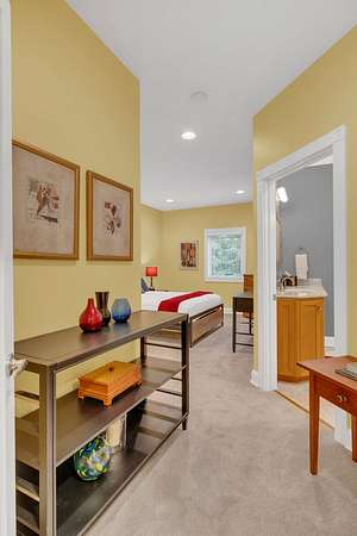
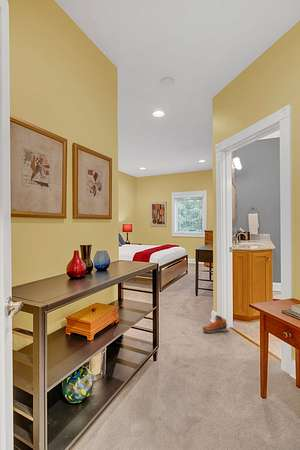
+ sneaker [202,314,228,334]
